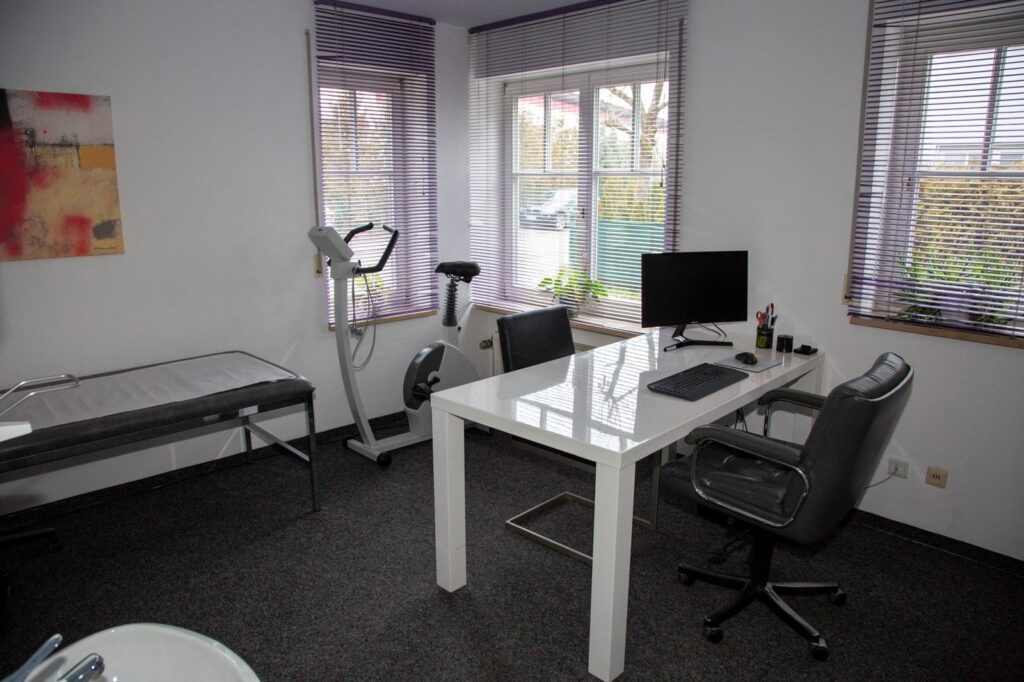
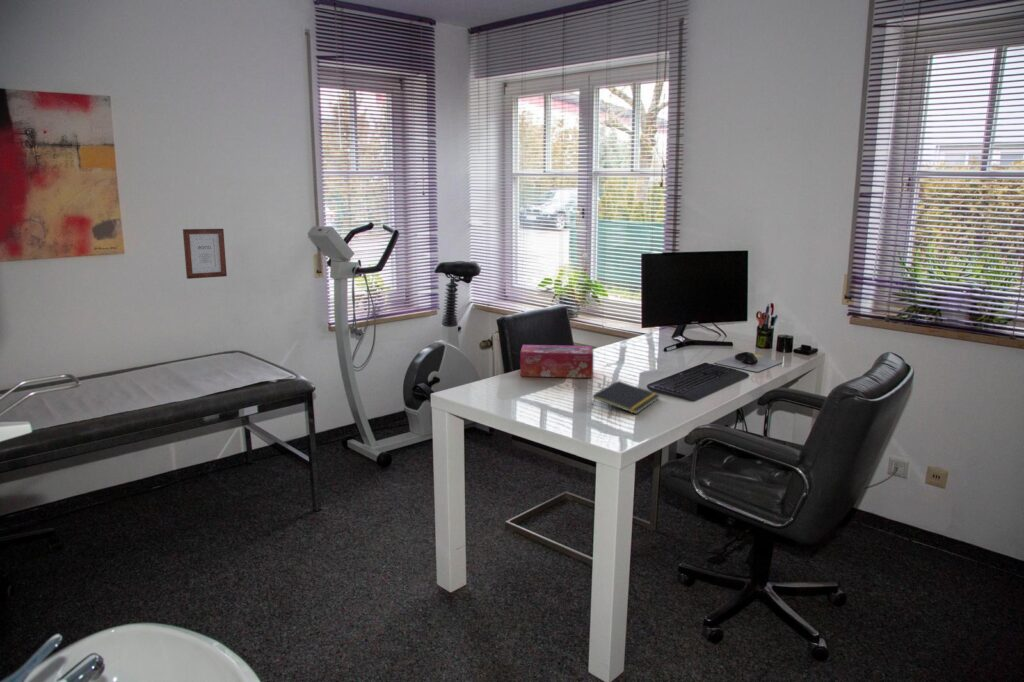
+ notepad [591,380,661,415]
+ tissue box [519,344,594,379]
+ picture frame [182,228,228,280]
